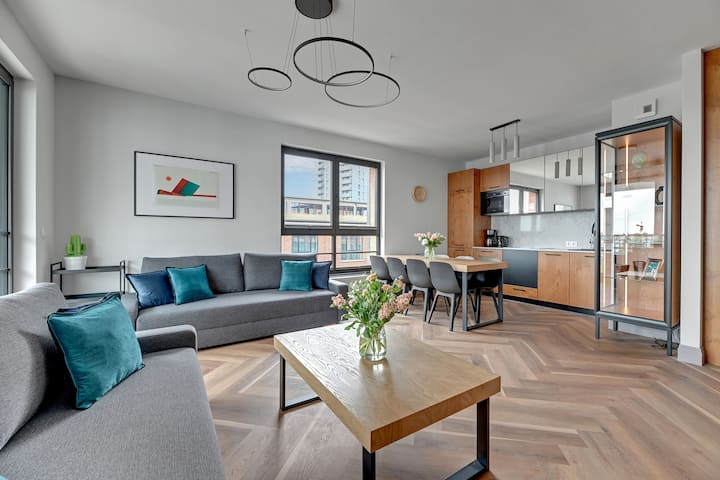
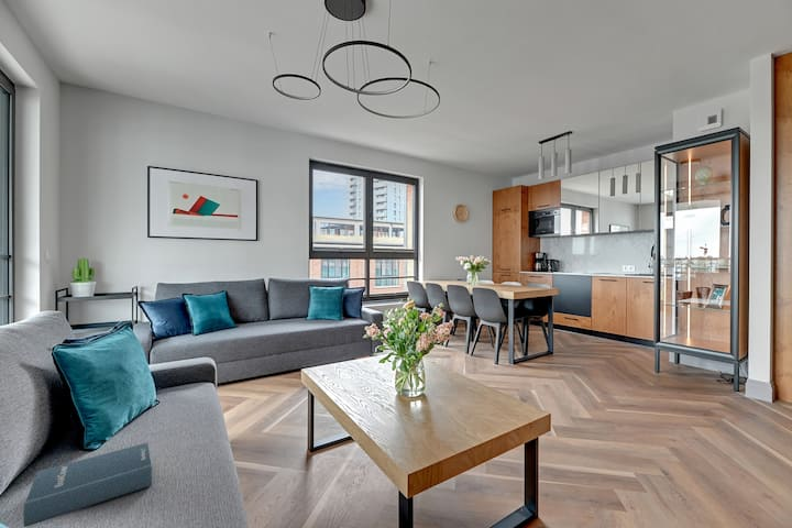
+ hardback book [23,442,153,528]
